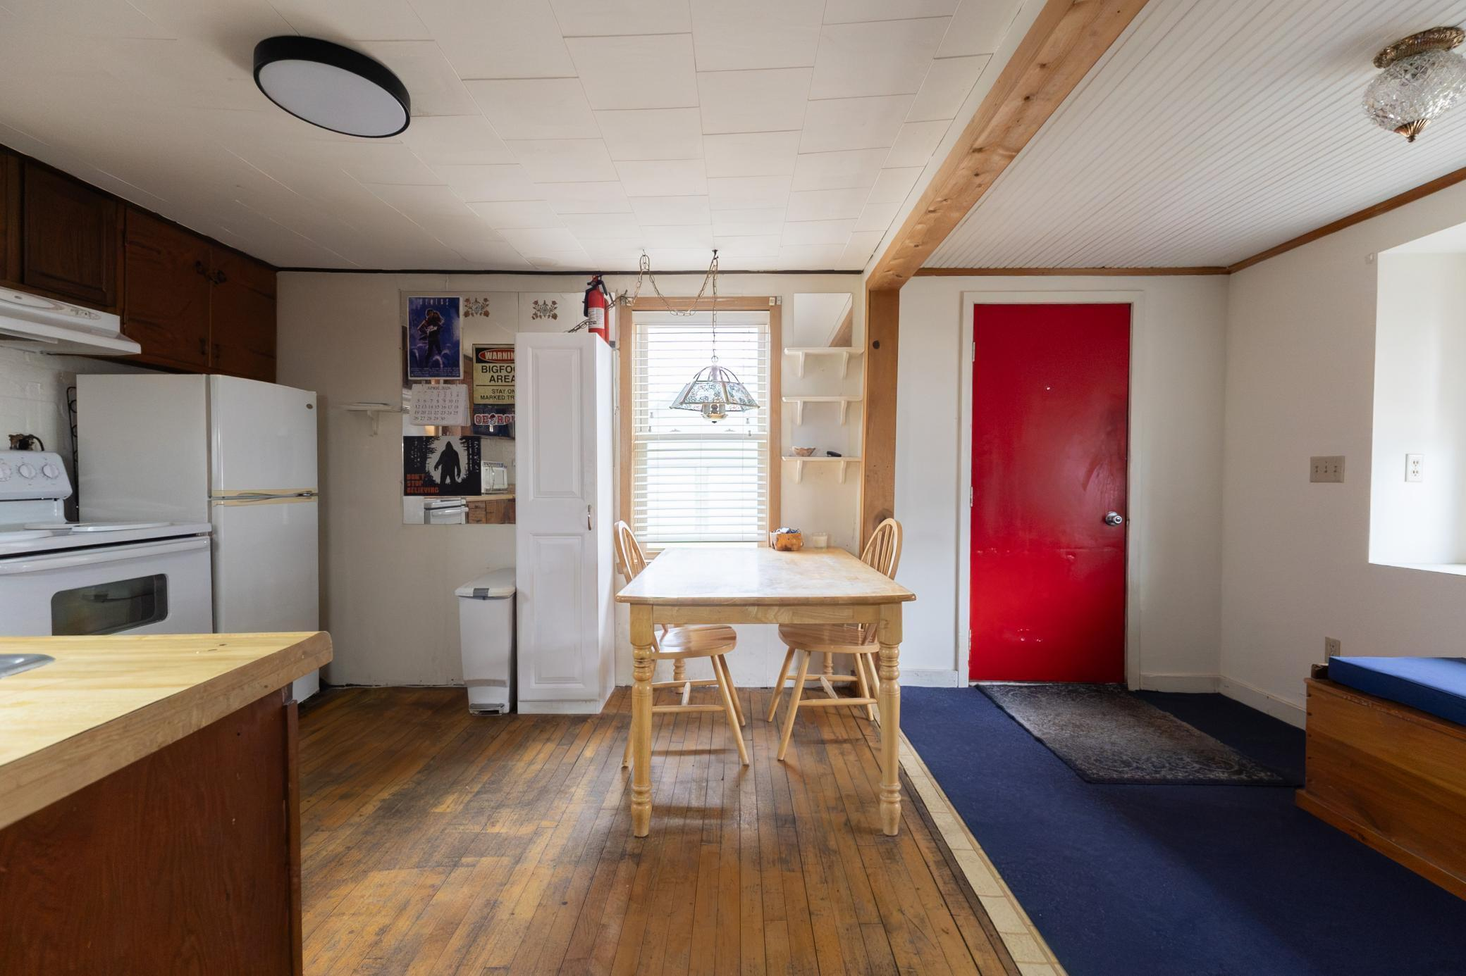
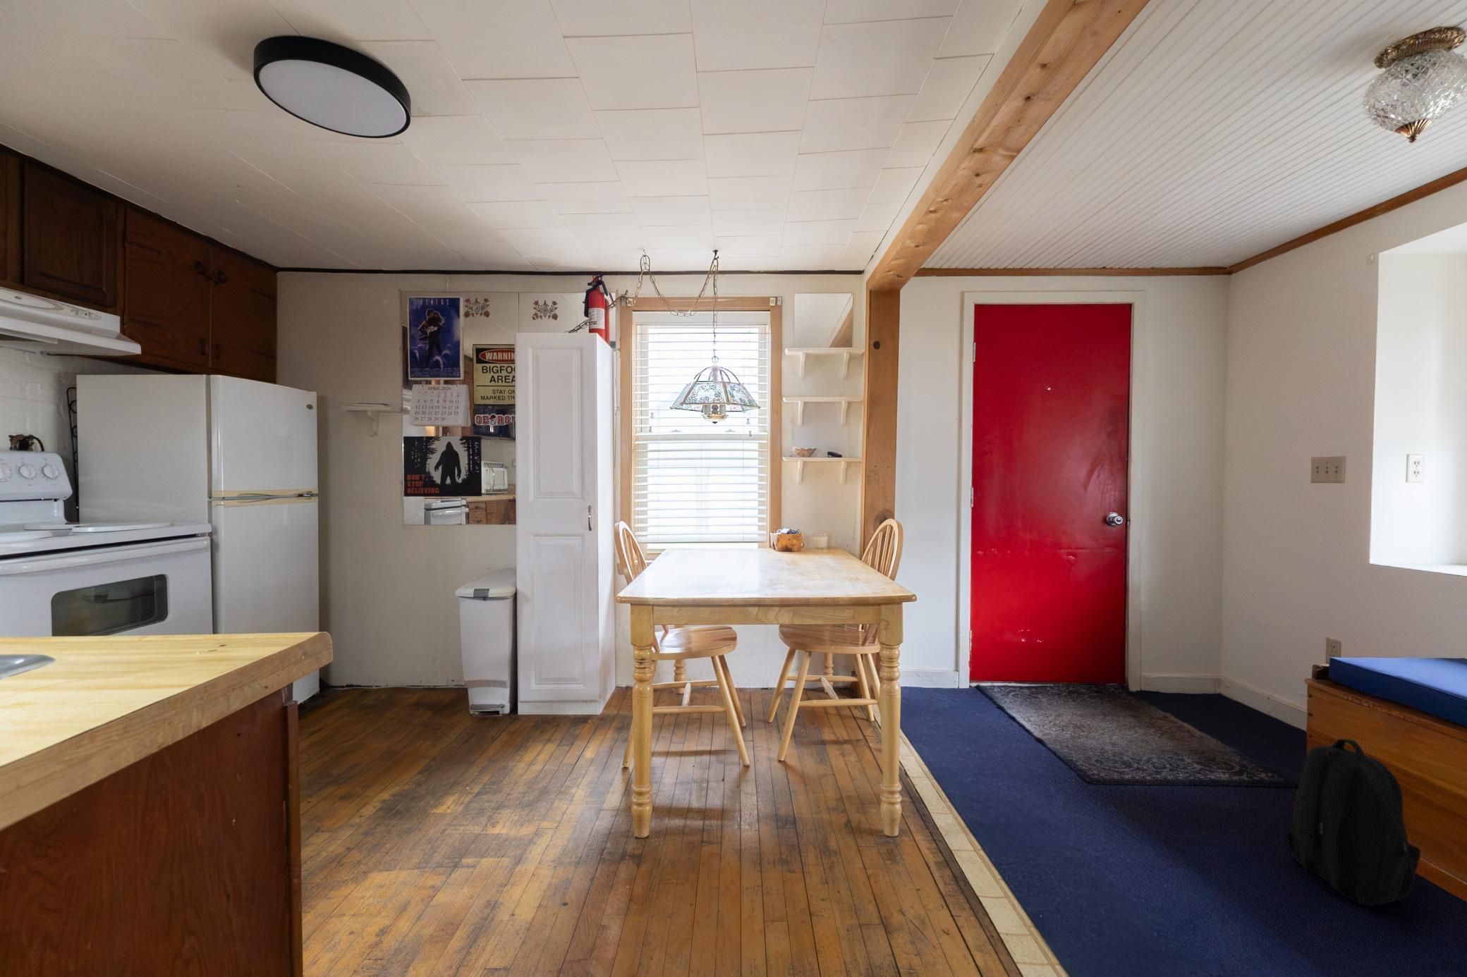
+ backpack [1284,738,1421,906]
